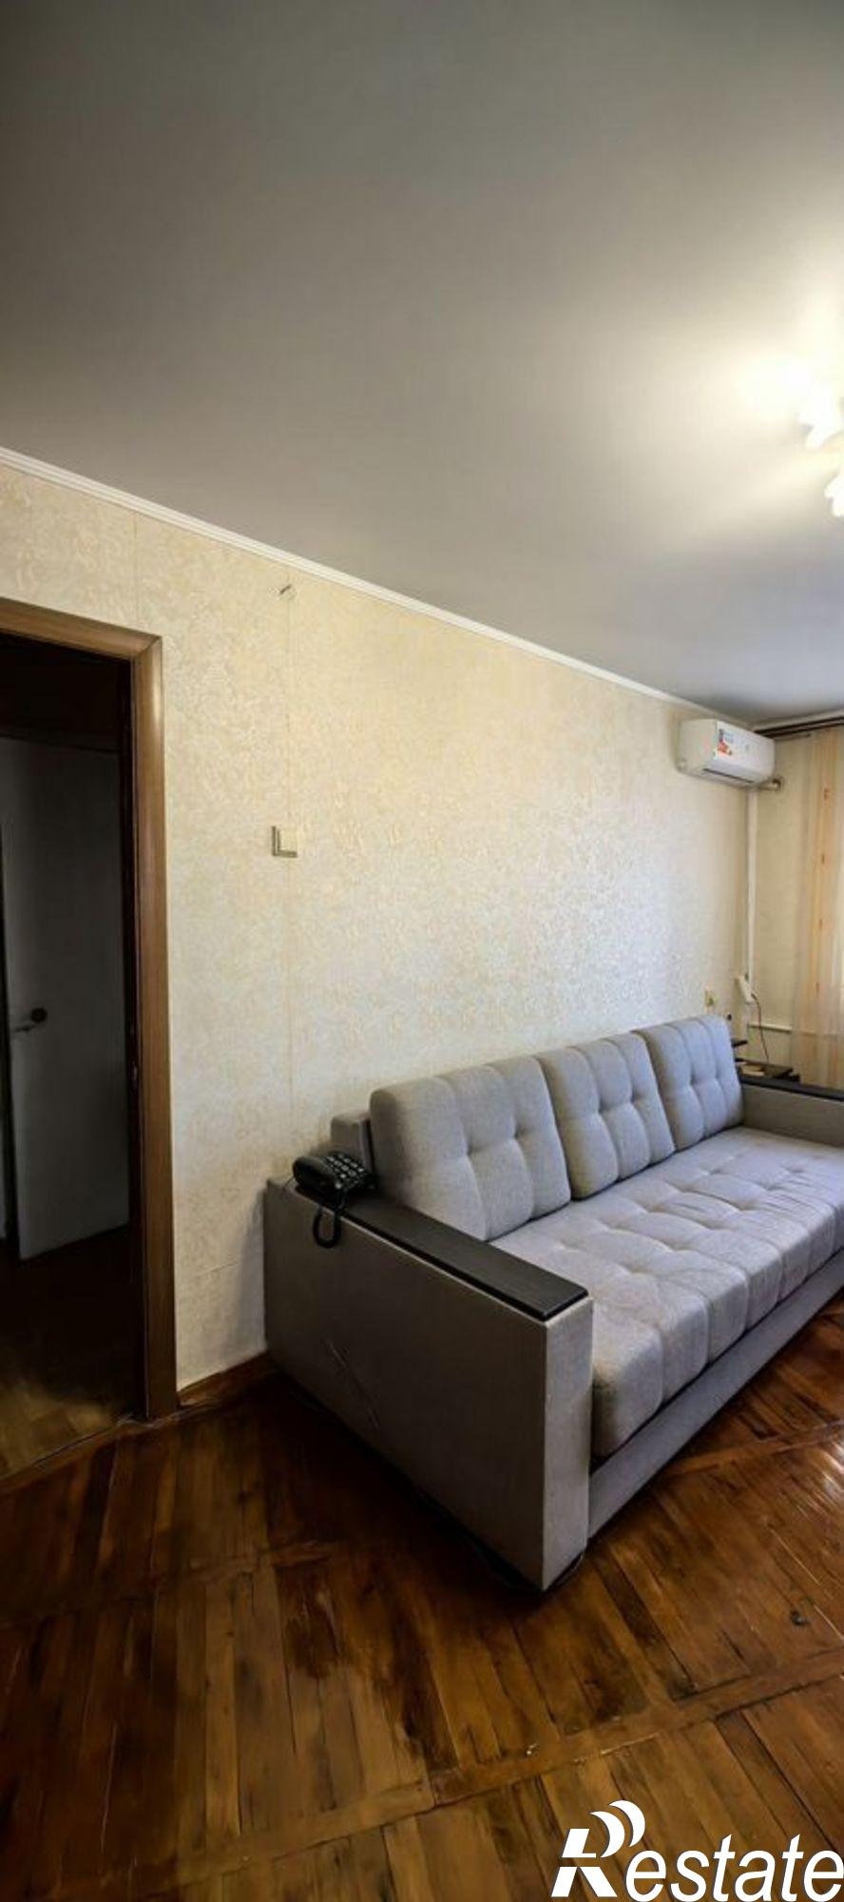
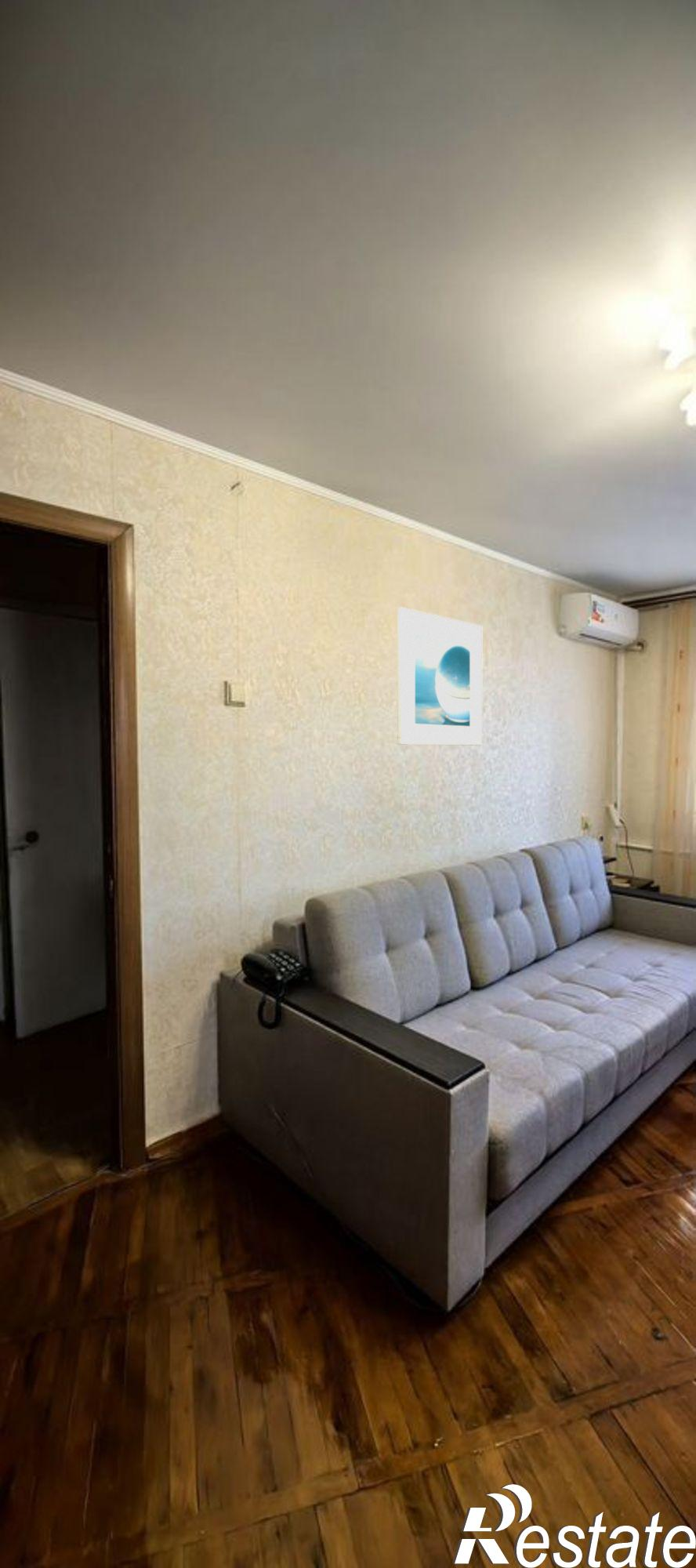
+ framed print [397,607,483,746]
